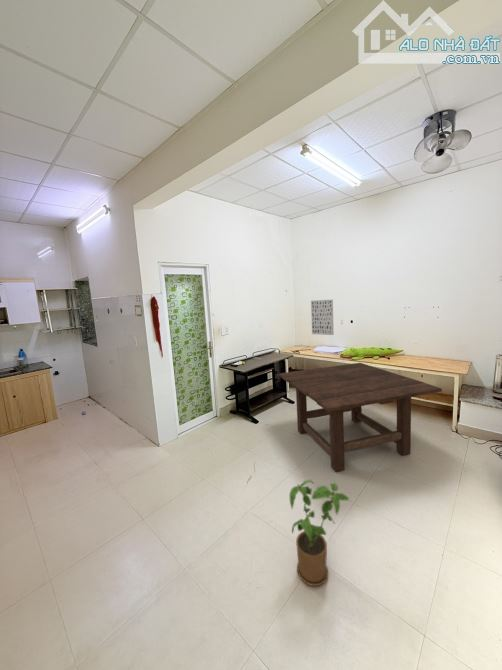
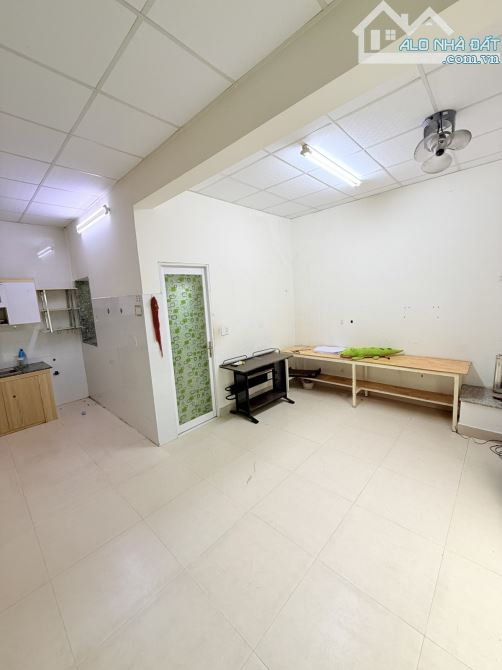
- house plant [288,479,351,587]
- dining table [277,362,443,473]
- wall art [310,299,335,336]
